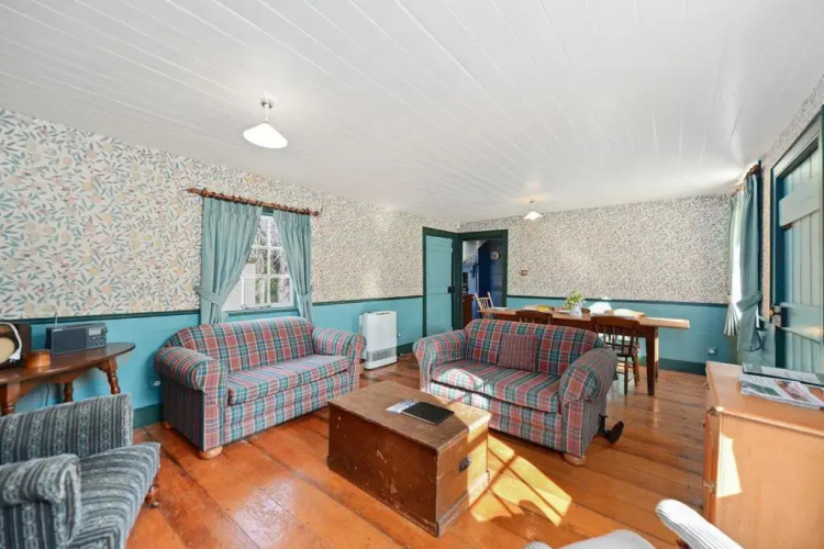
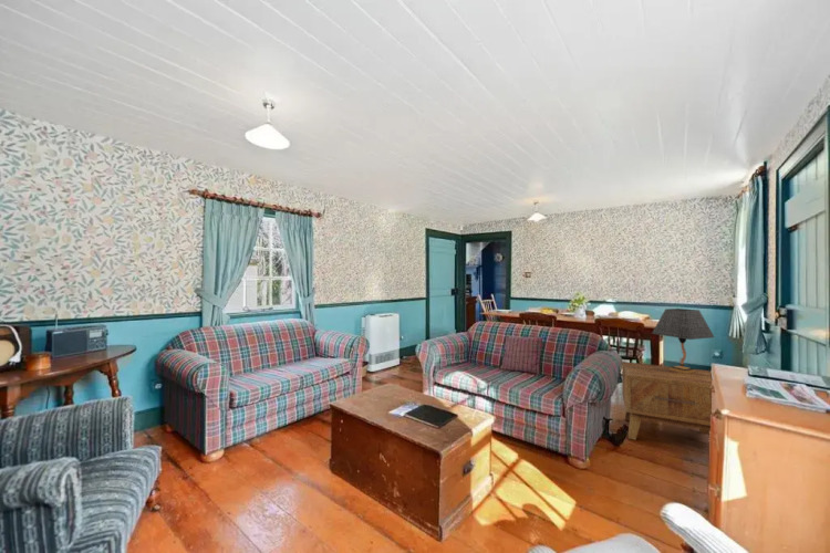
+ side table [621,361,713,441]
+ table lamp [651,307,715,374]
